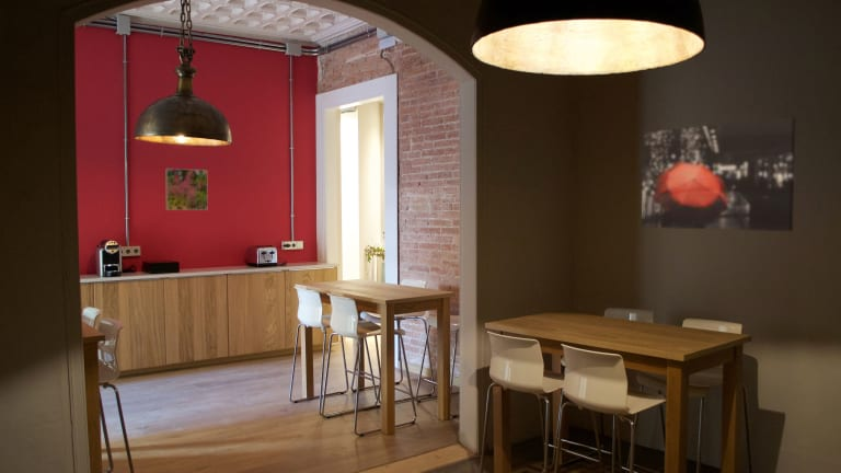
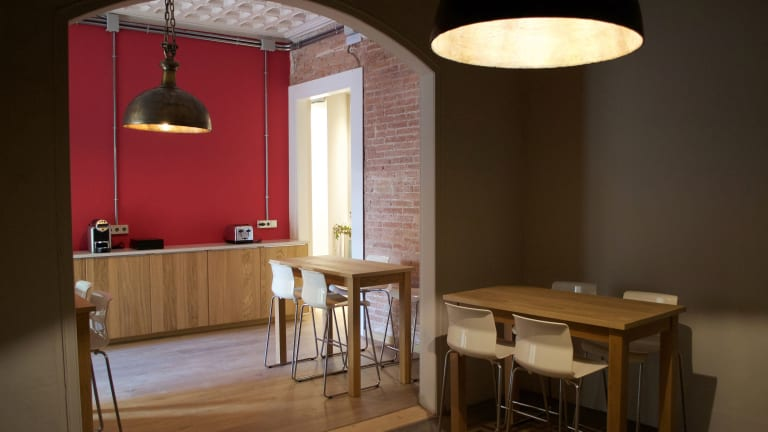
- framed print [164,168,209,211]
- wall art [641,116,796,232]
